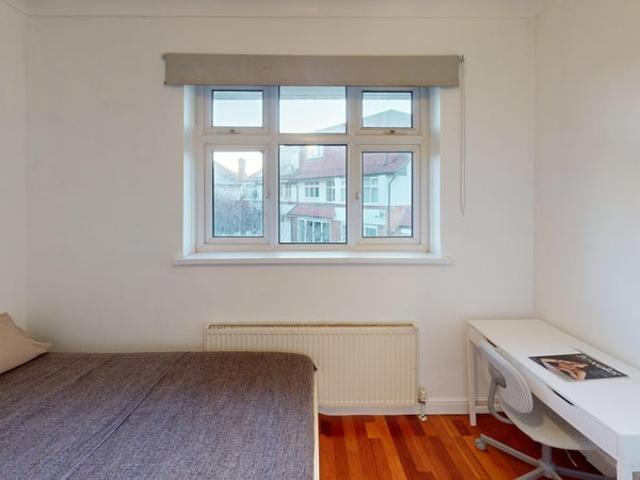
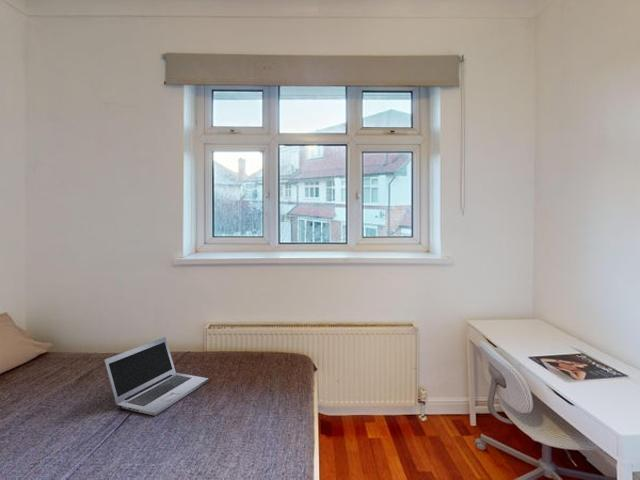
+ laptop [103,336,210,417]
